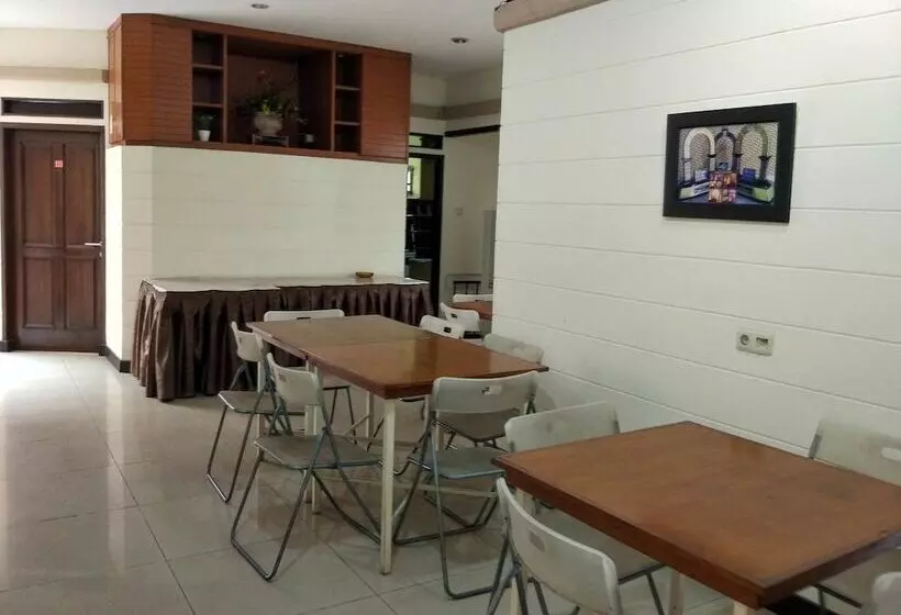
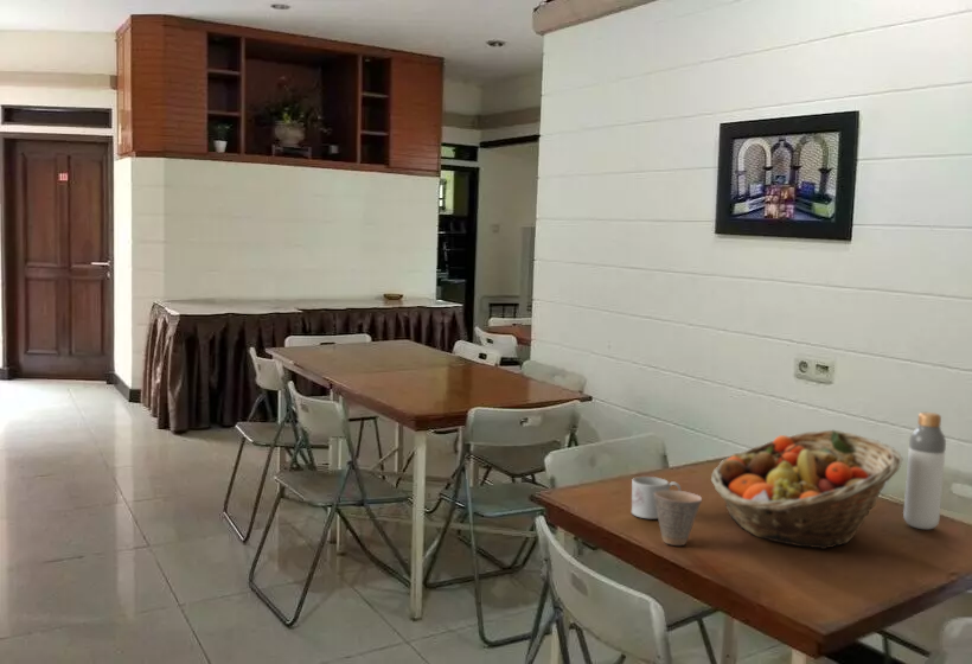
+ mug [631,475,683,519]
+ fruit basket [710,429,903,550]
+ bottle [902,411,947,530]
+ cup [654,490,703,547]
